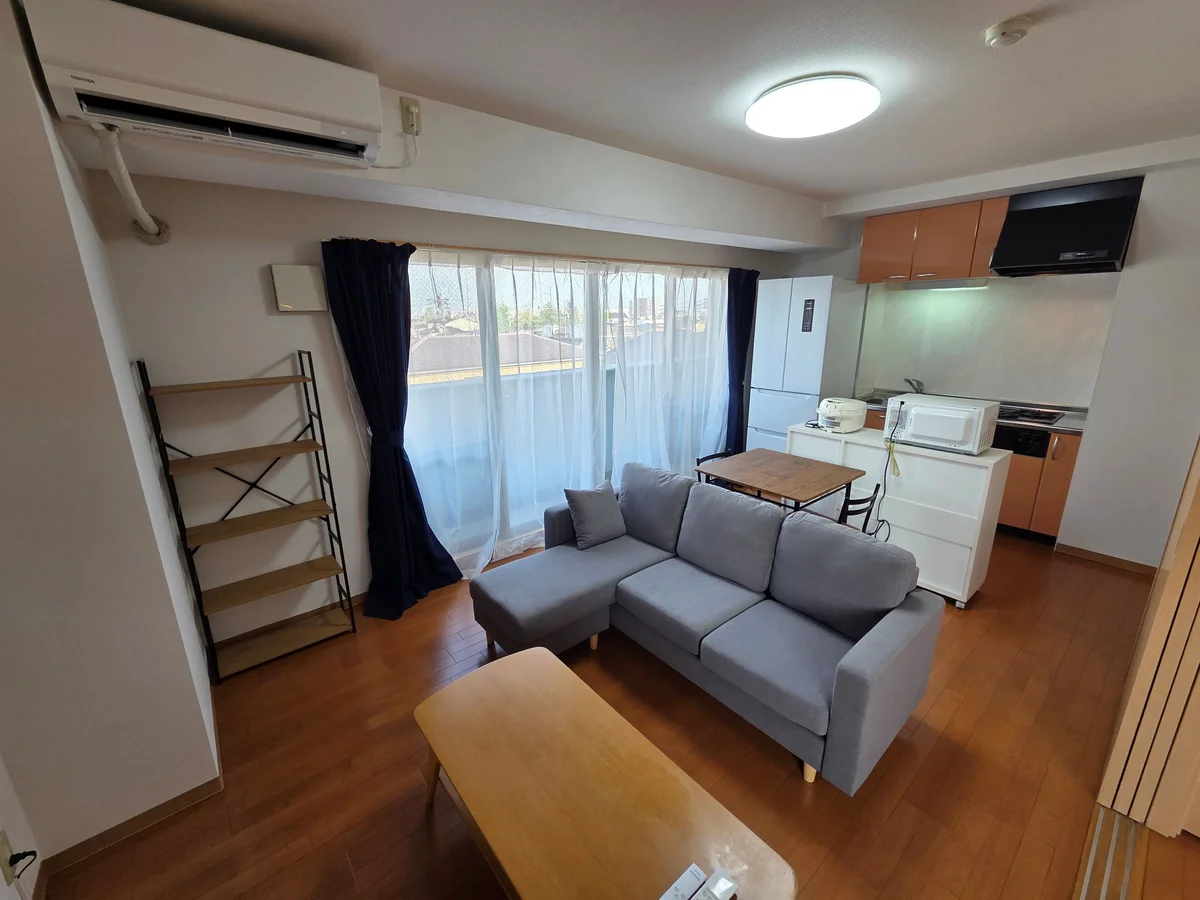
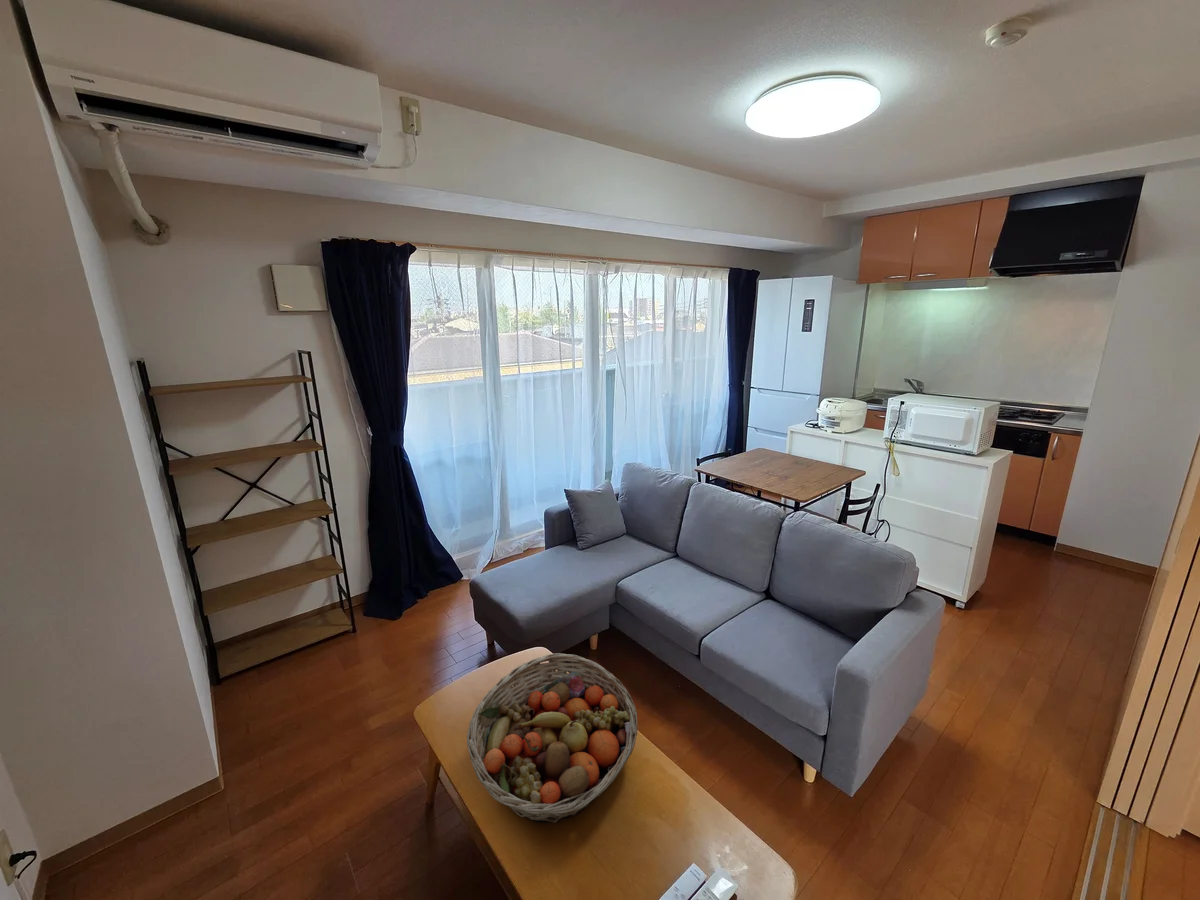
+ fruit basket [466,652,639,824]
